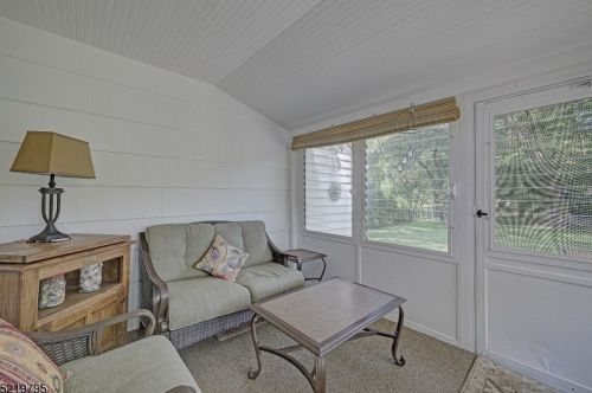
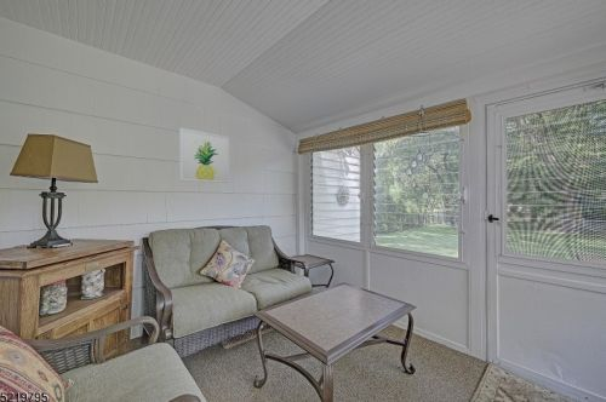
+ wall art [178,127,230,184]
